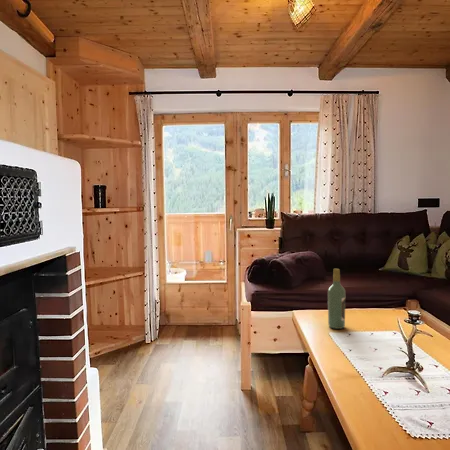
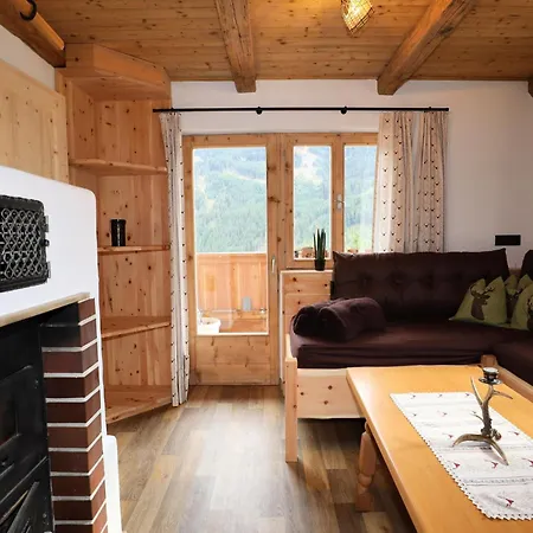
- wine bottle [327,268,346,330]
